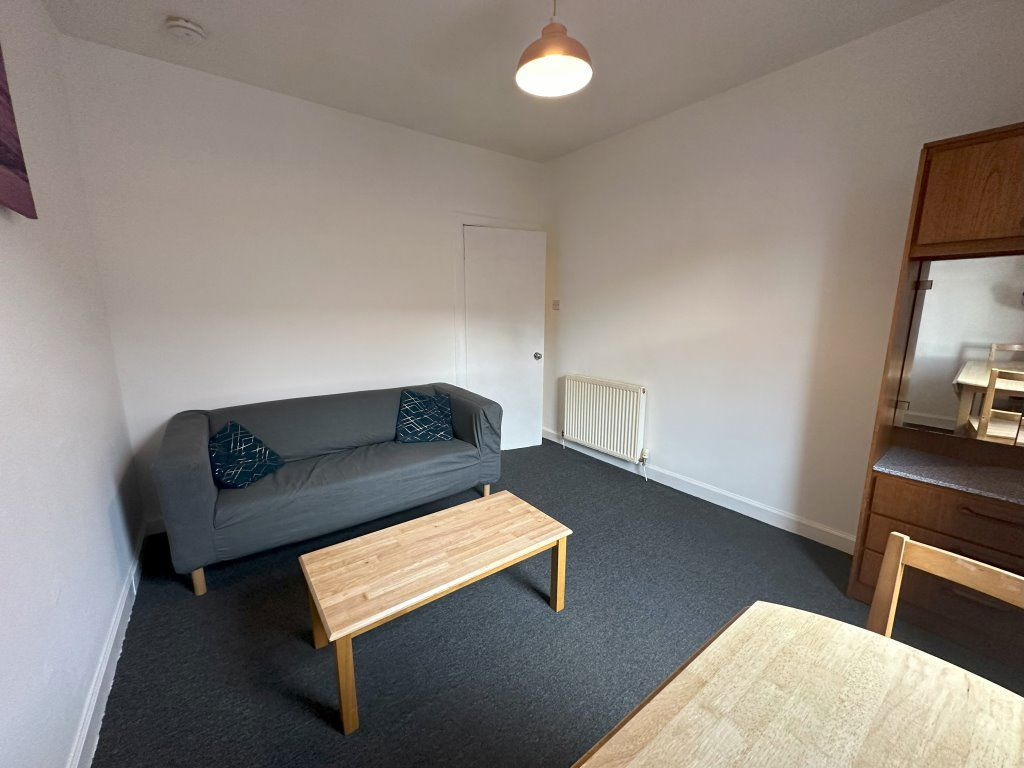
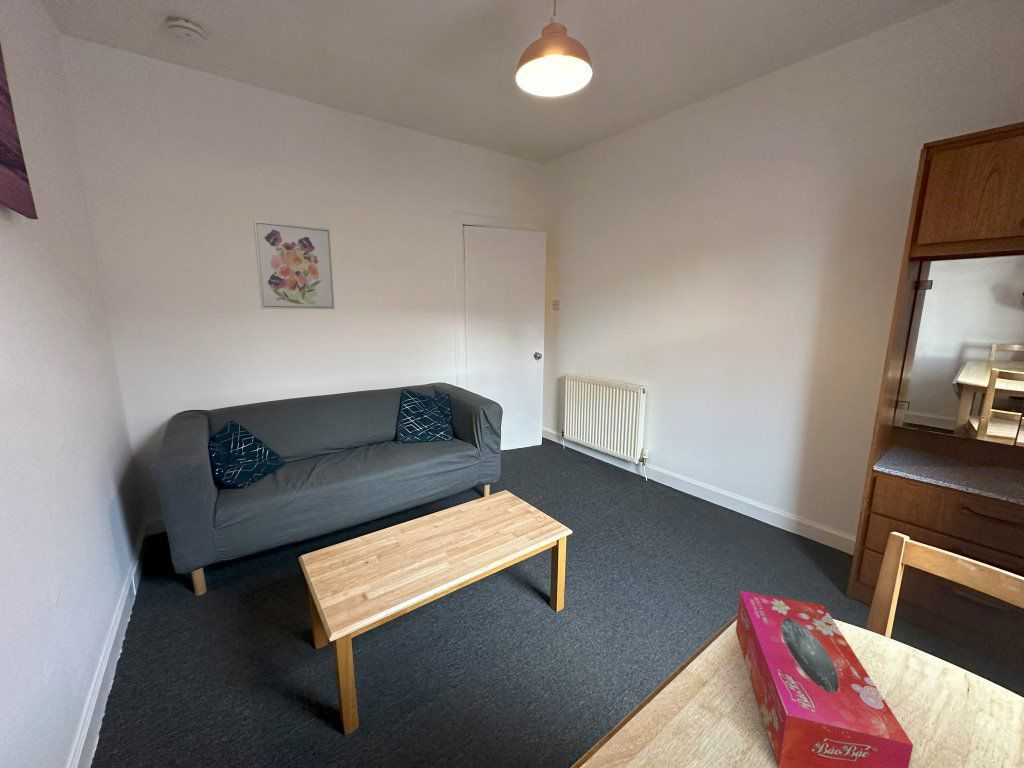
+ wall art [252,219,336,310]
+ tissue box [735,590,914,768]
